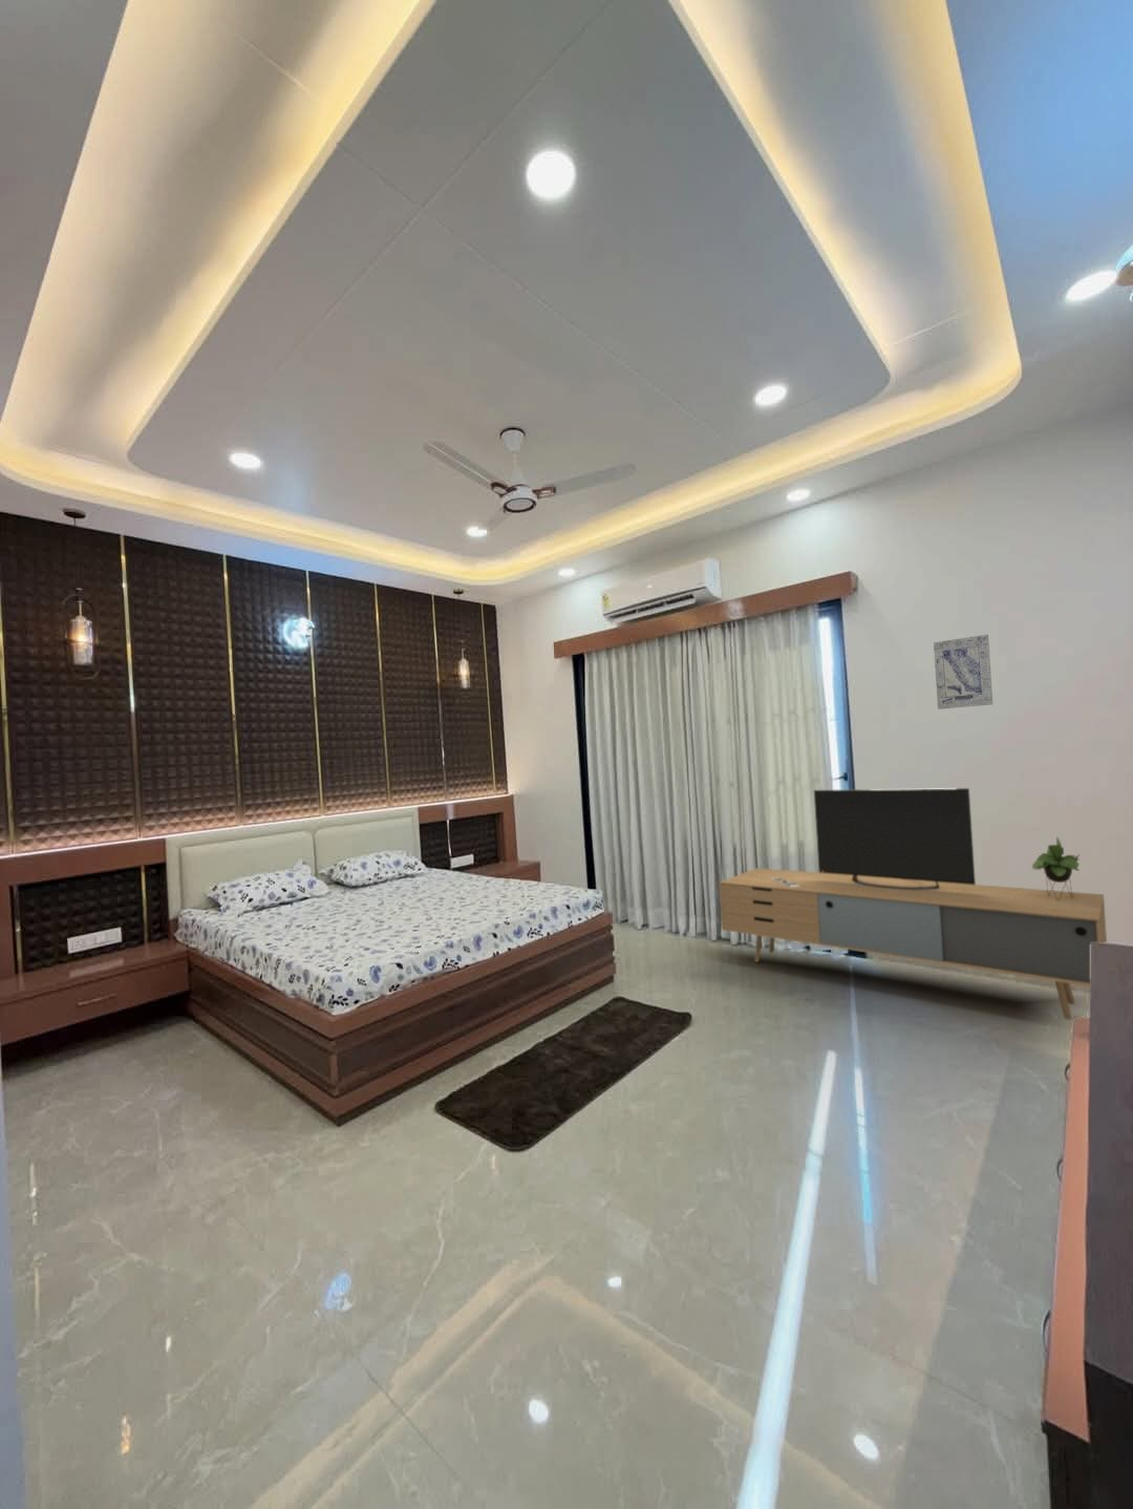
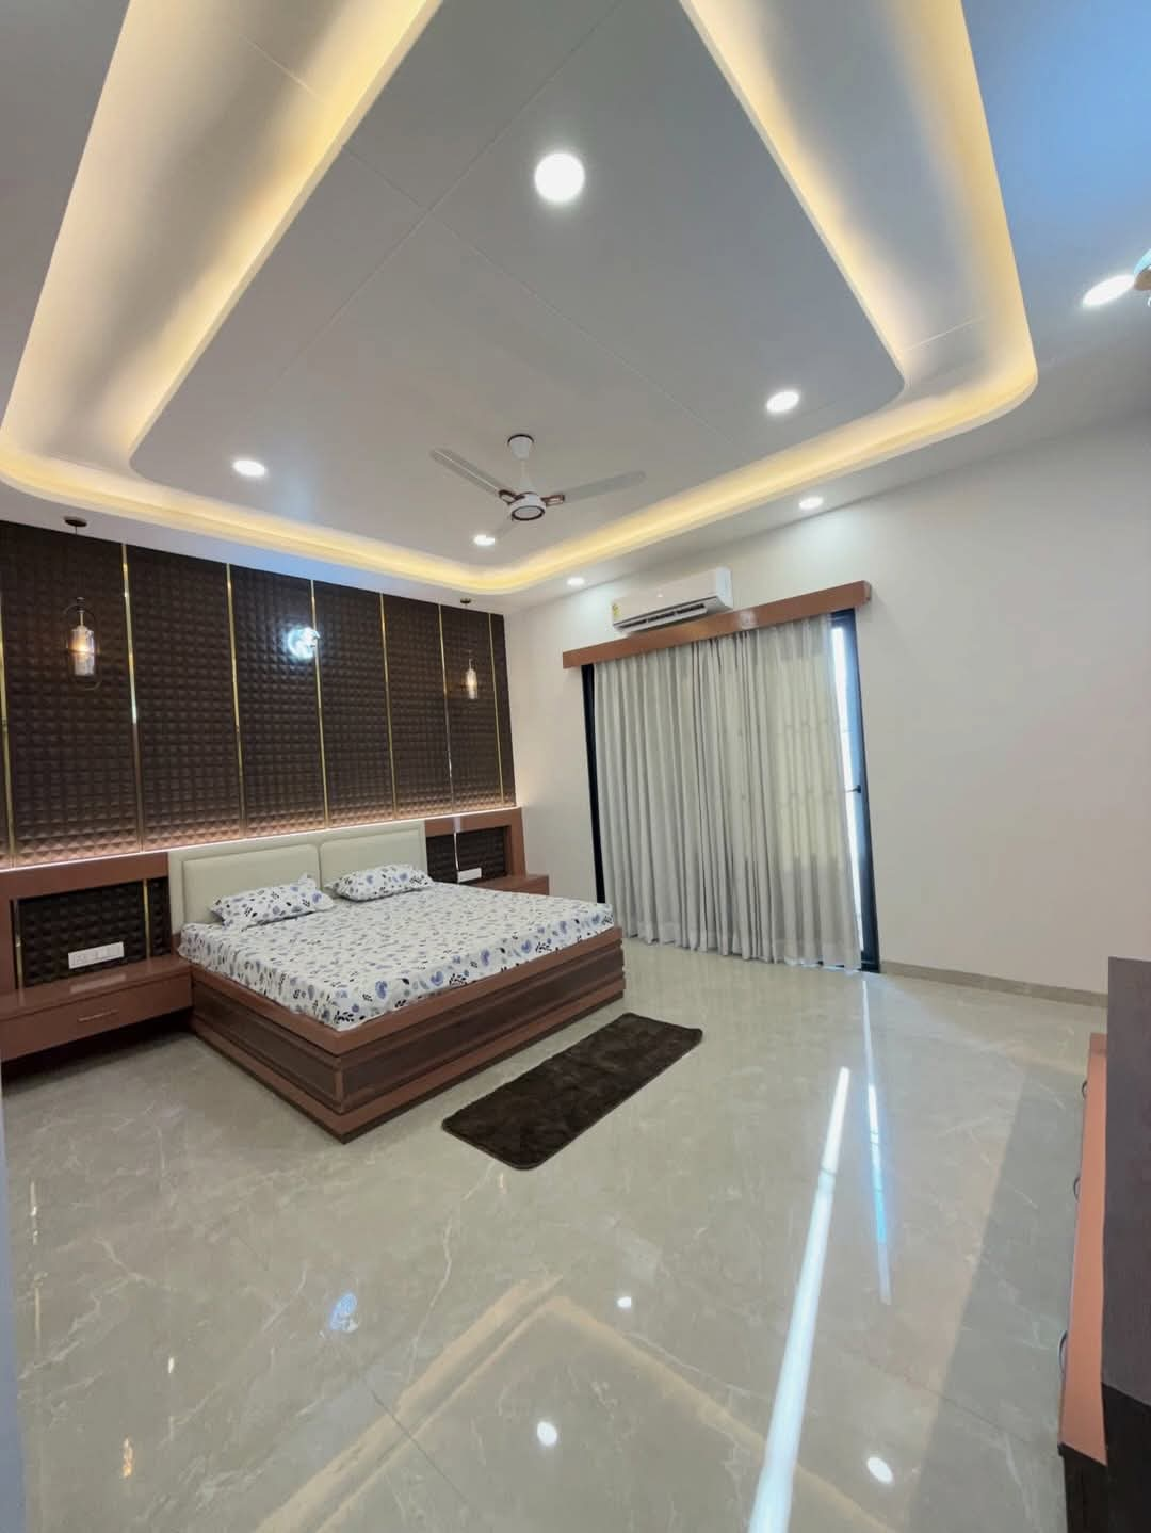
- media console [718,787,1108,1021]
- wall art [933,634,994,710]
